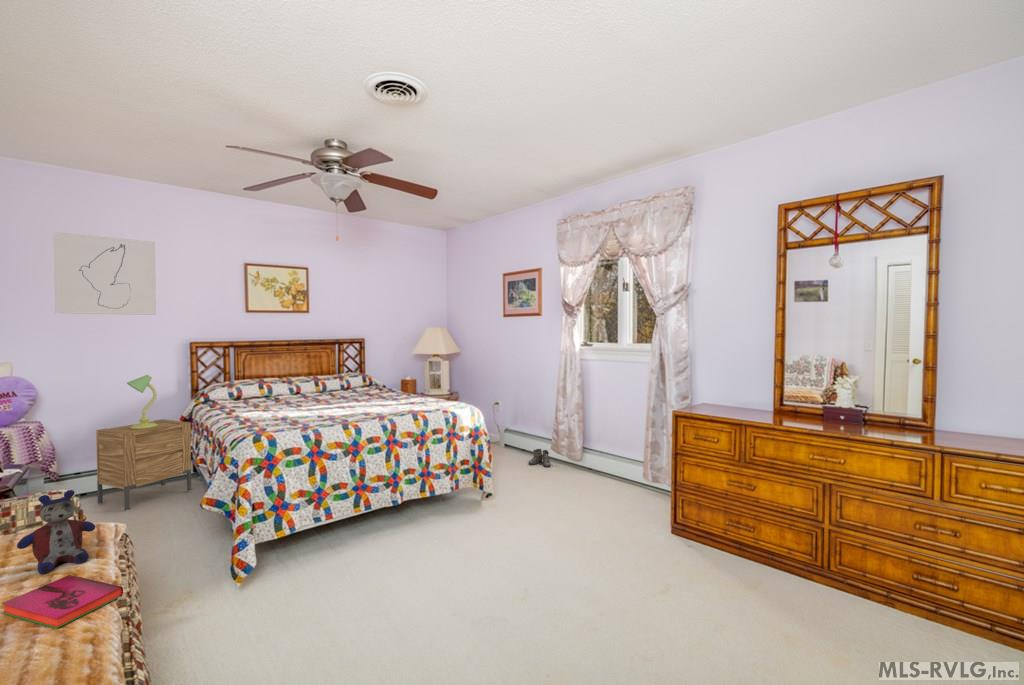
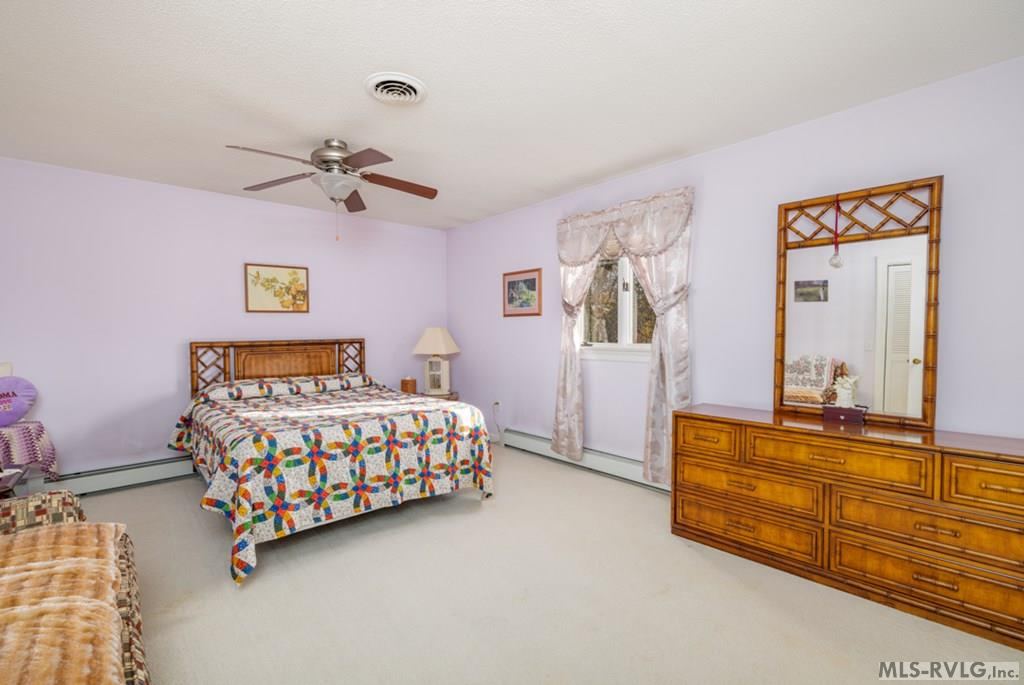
- wall art [52,231,157,316]
- boots [528,448,552,468]
- stuffed bear [16,489,96,575]
- hardback book [1,574,124,629]
- nightstand [95,418,192,512]
- table lamp [126,374,158,430]
